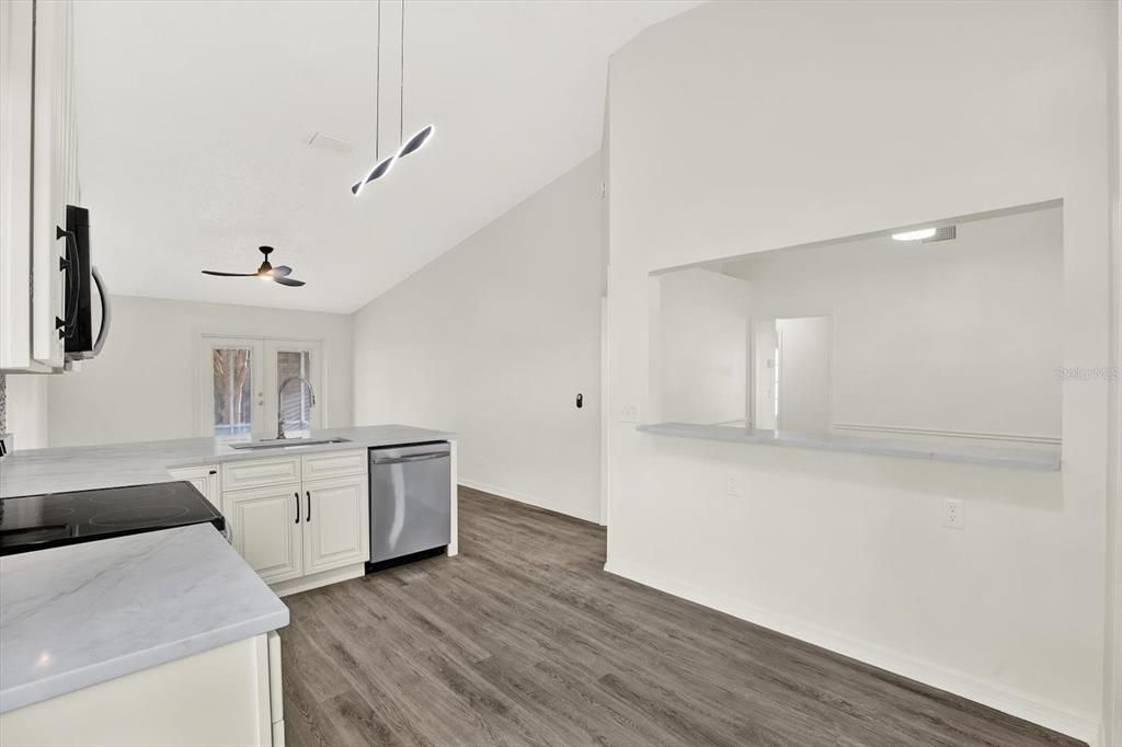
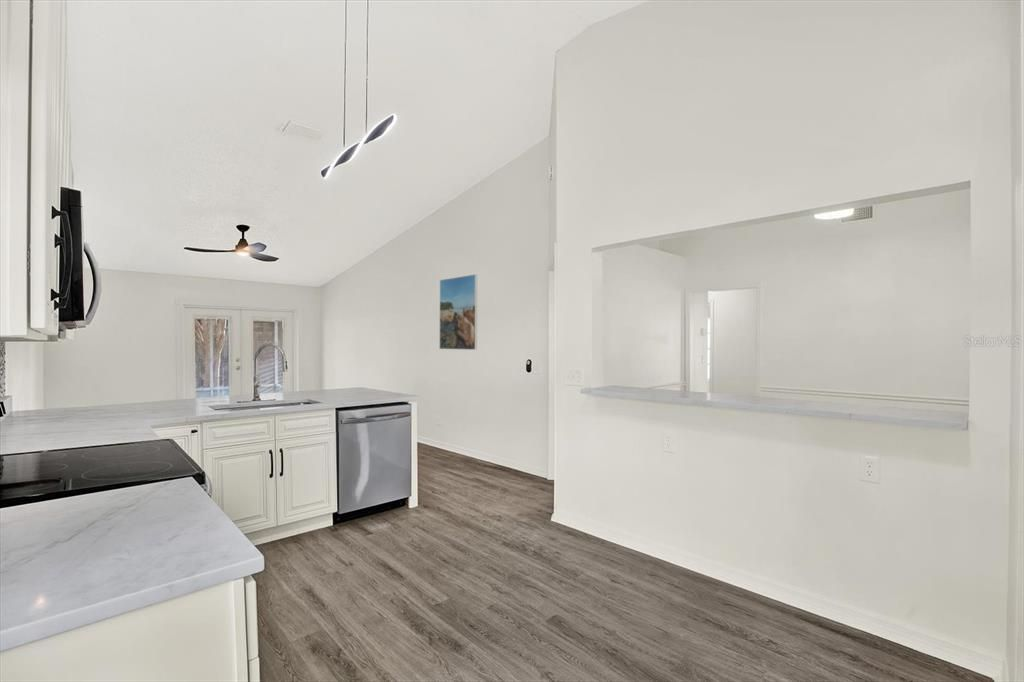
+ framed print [439,273,478,351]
